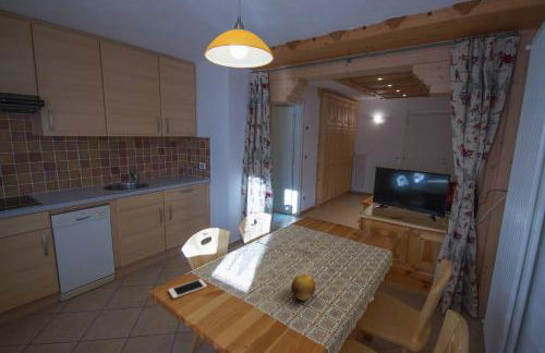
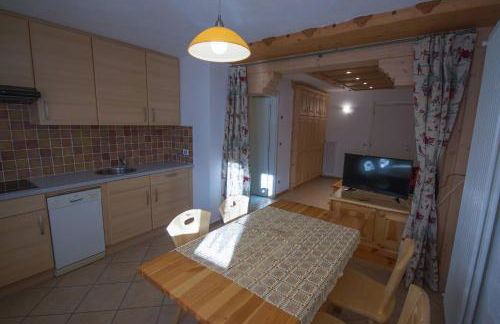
- fruit [290,273,317,302]
- cell phone [168,278,208,300]
